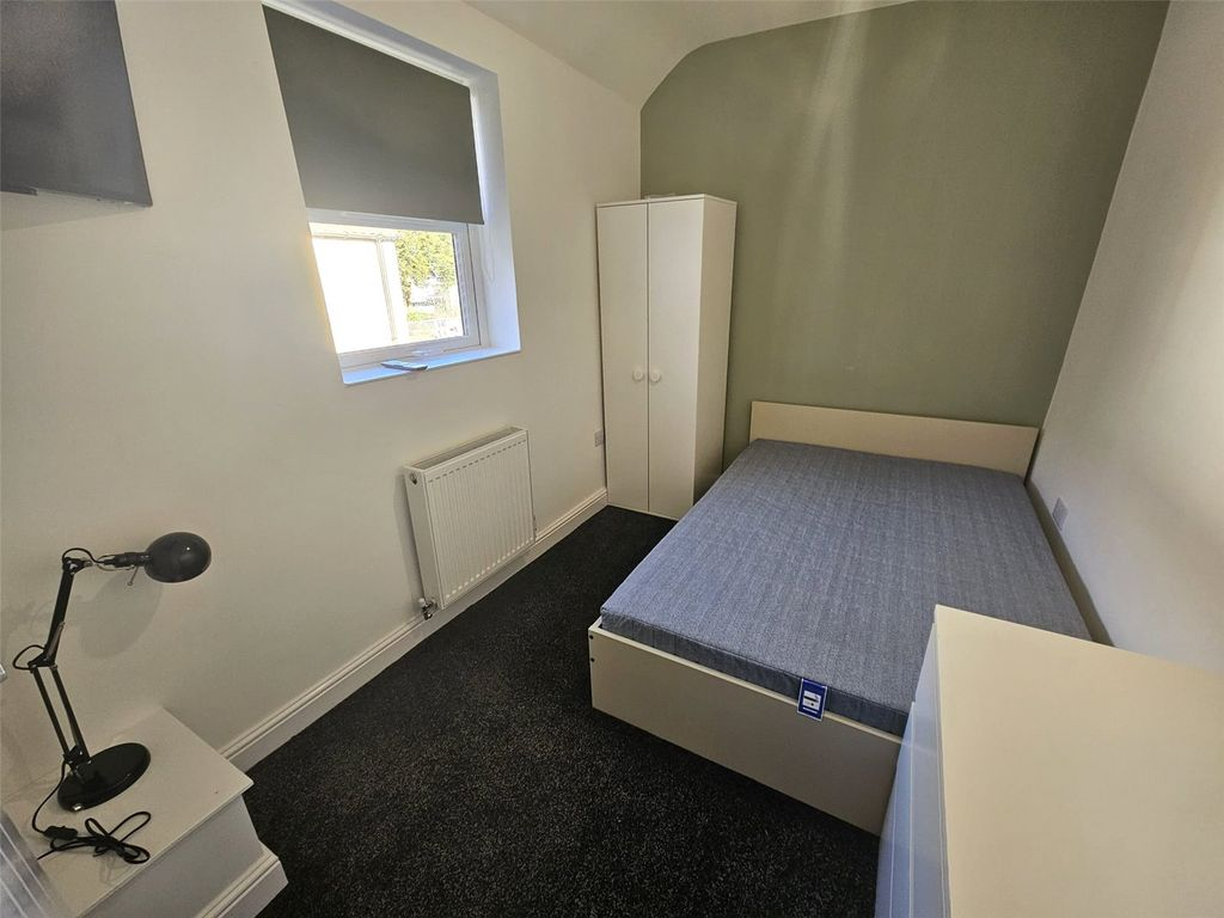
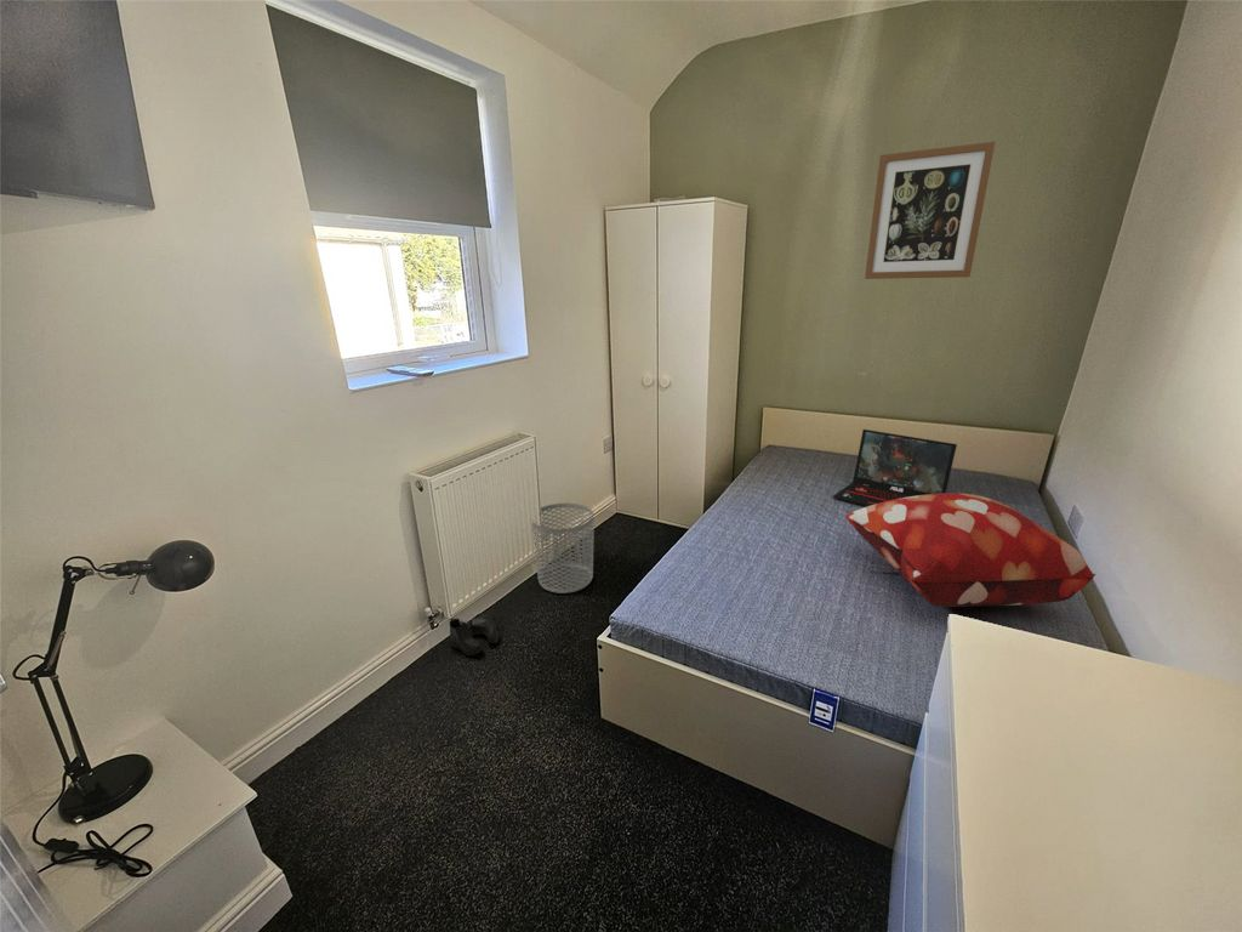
+ waste bin [531,501,596,595]
+ boots [449,612,500,657]
+ decorative pillow [844,491,1096,608]
+ wall art [864,141,996,280]
+ laptop [832,428,958,507]
